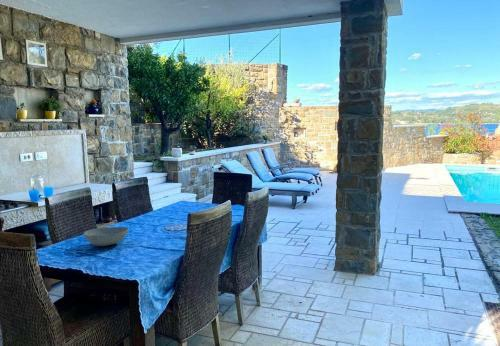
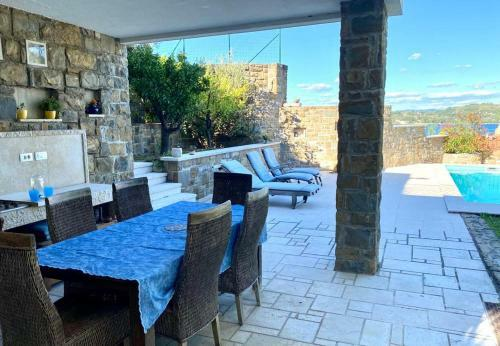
- bowl [83,226,130,247]
